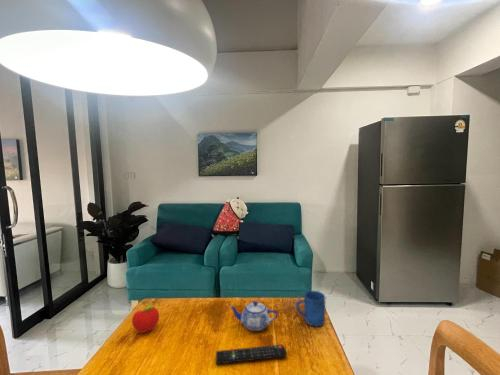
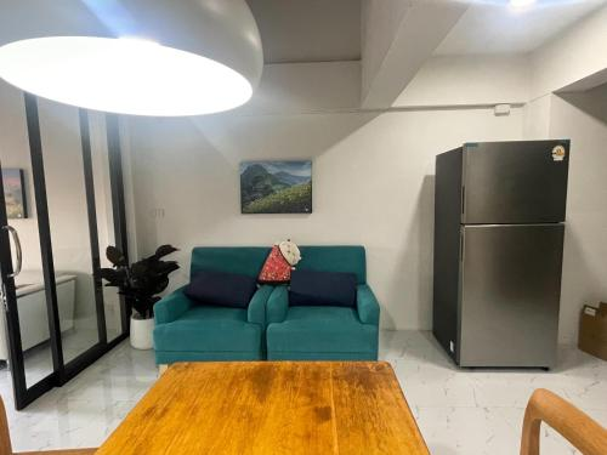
- remote control [215,344,287,365]
- teapot [228,300,279,332]
- mug [295,290,326,327]
- fruit [131,304,160,334]
